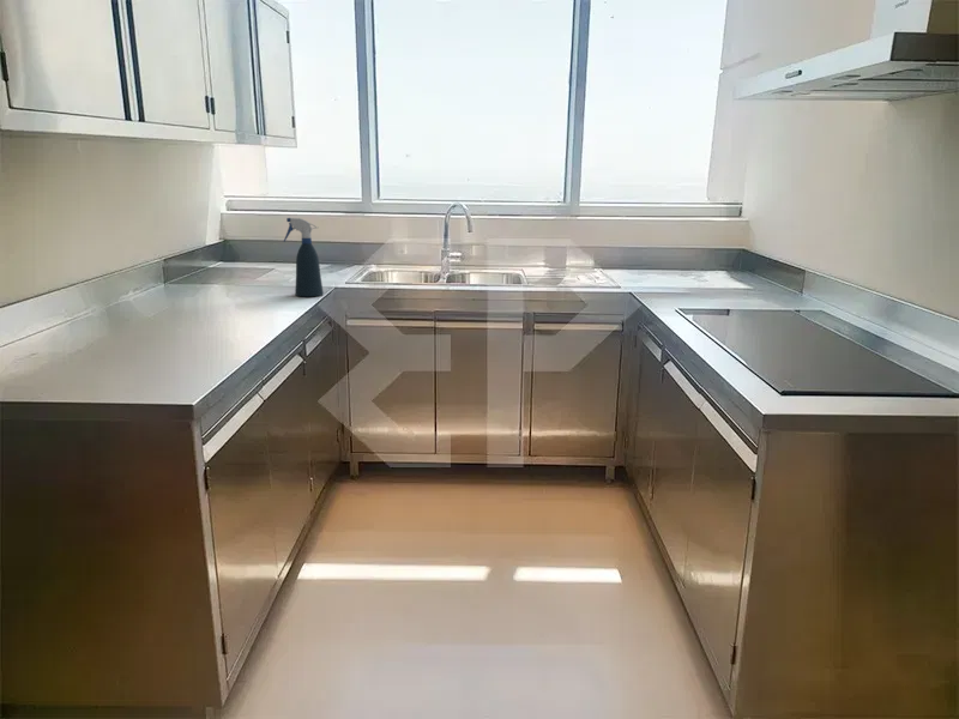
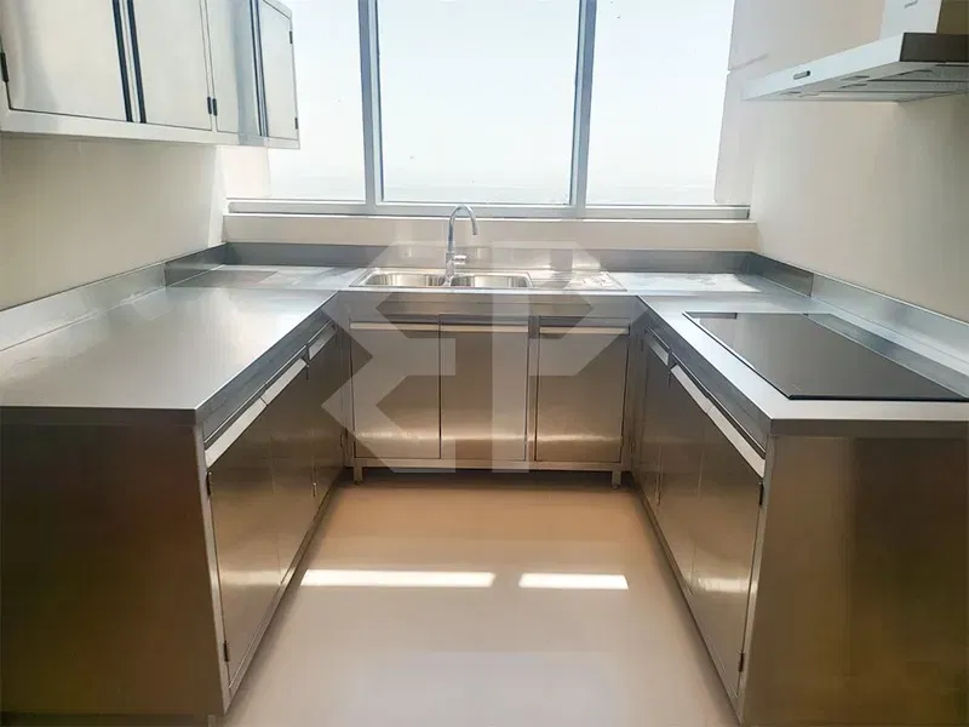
- spray bottle [283,217,325,297]
